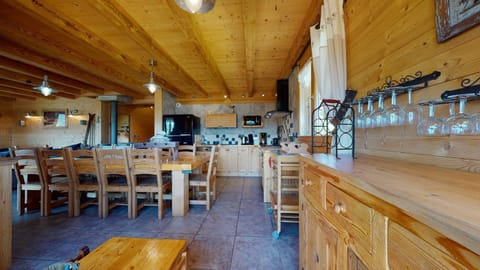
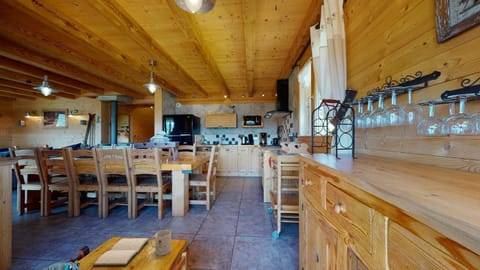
+ book [92,237,151,267]
+ mug [150,229,172,257]
